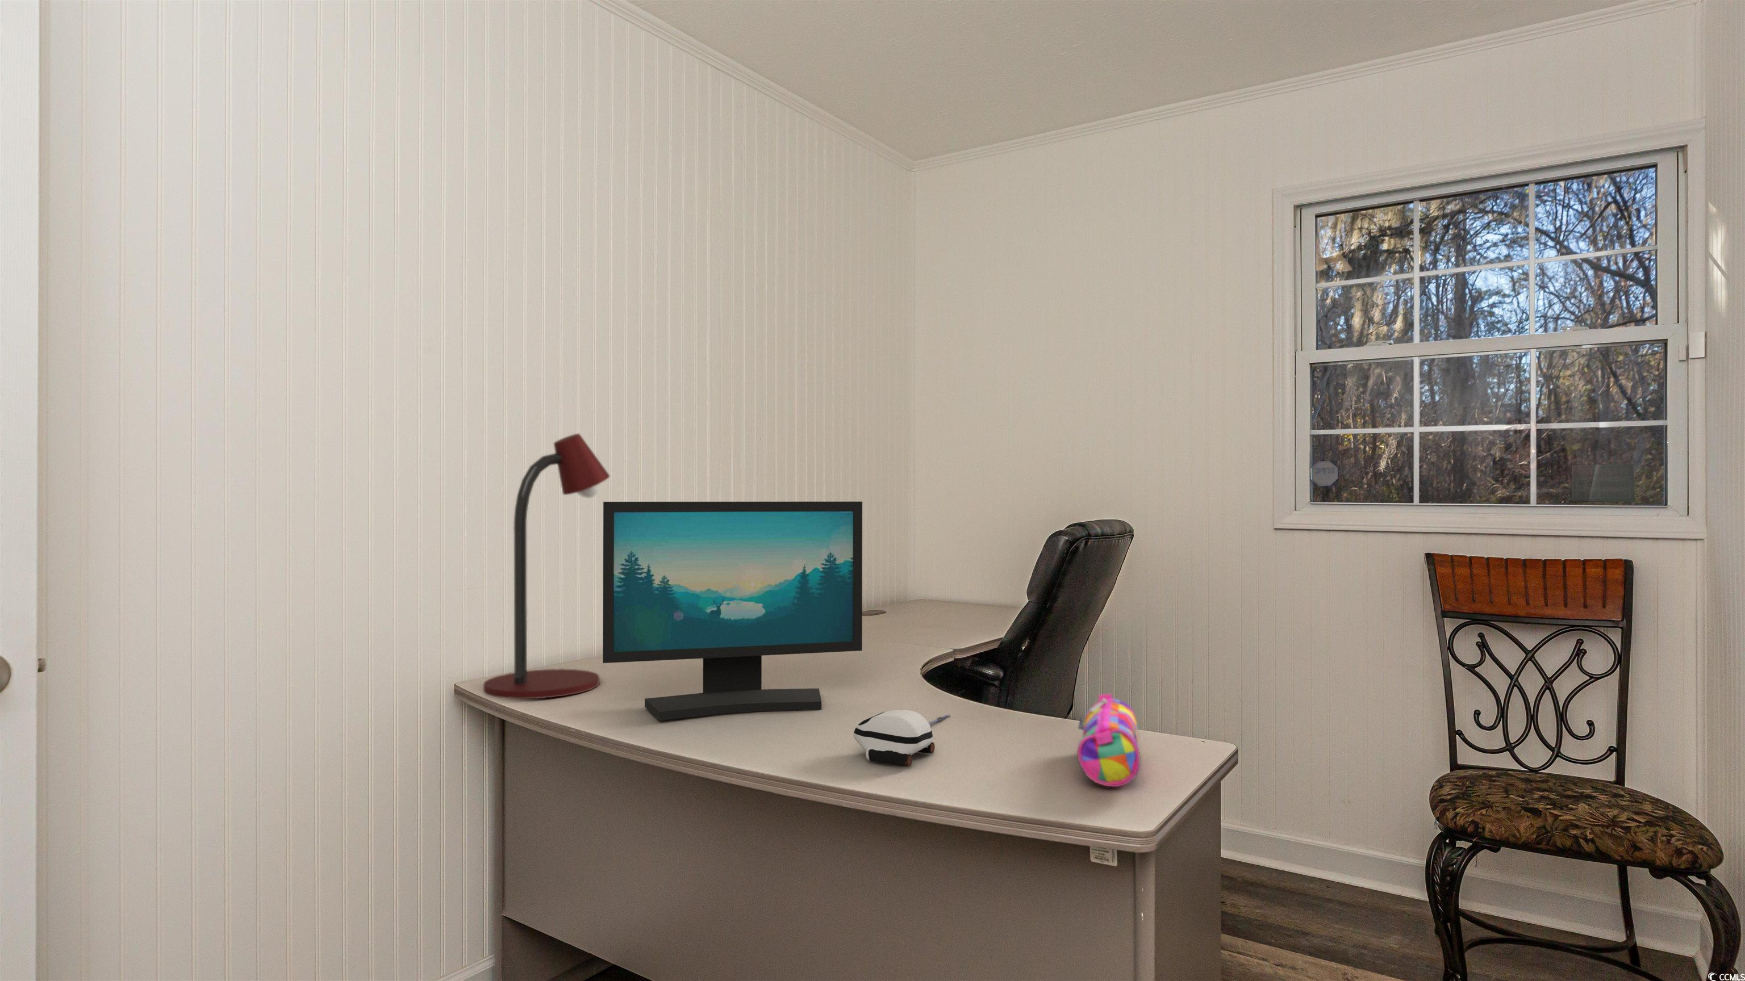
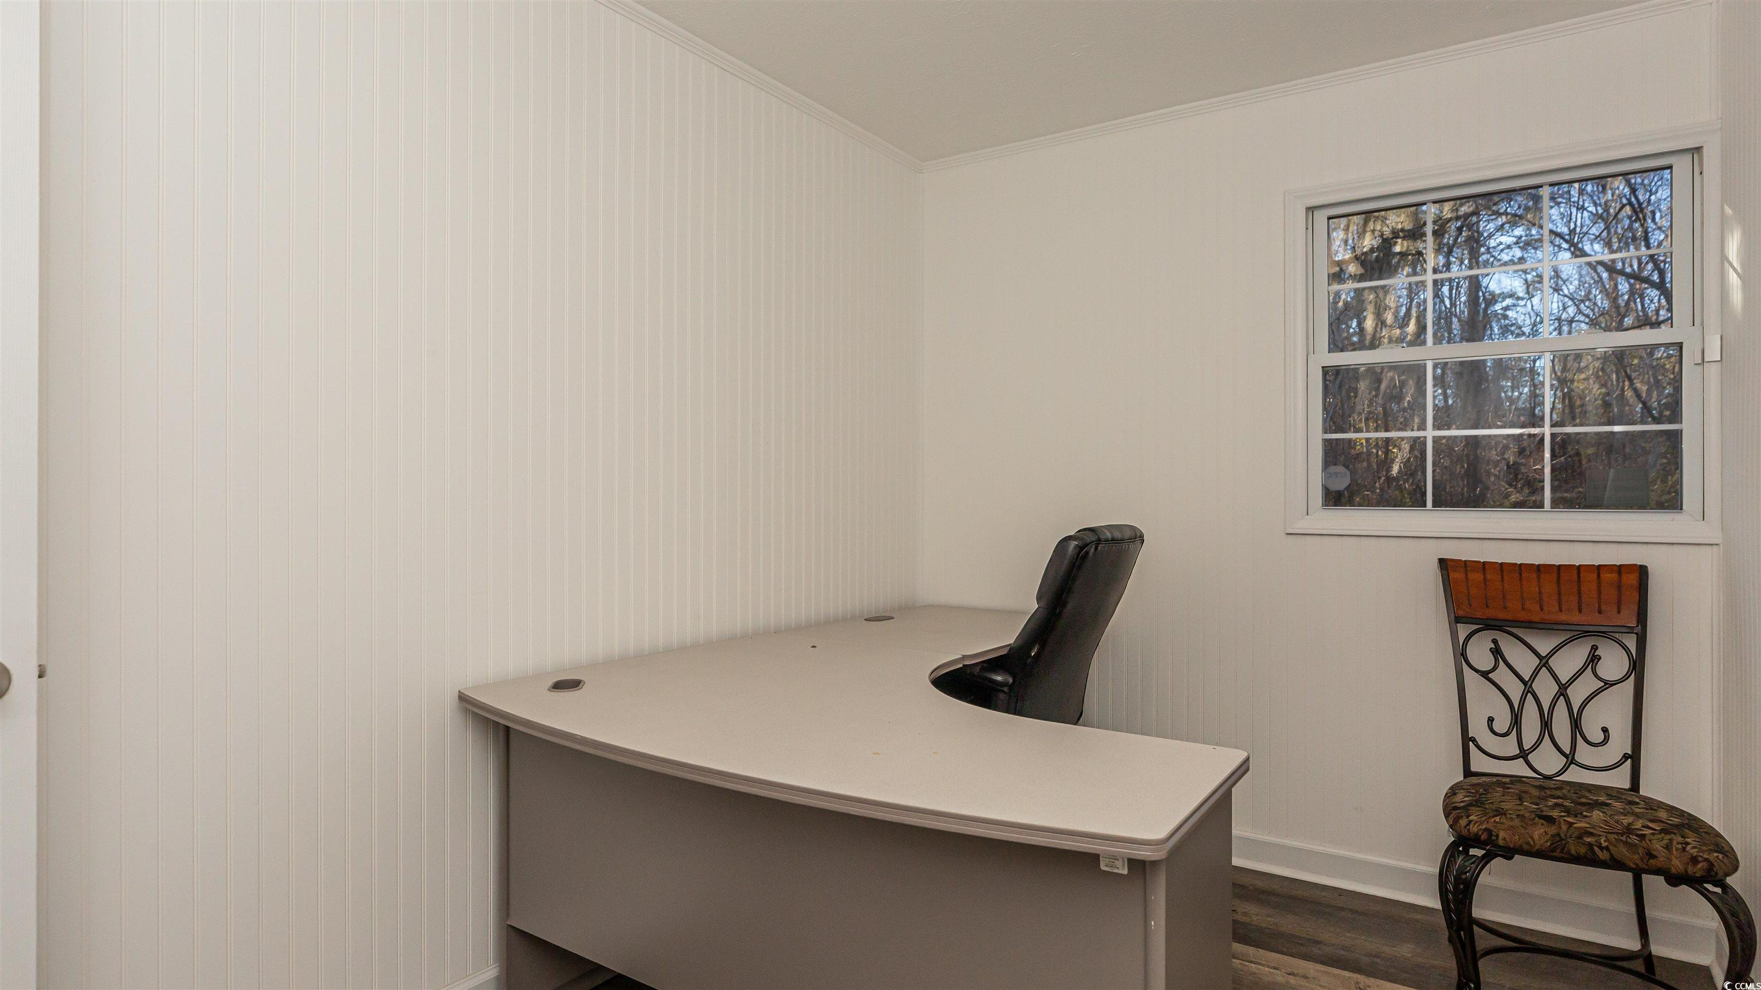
- desk lamp [483,434,611,700]
- pencil case [1077,694,1141,787]
- computer monitor [602,501,863,721]
- pen [928,714,952,726]
- computer mouse [853,709,936,767]
